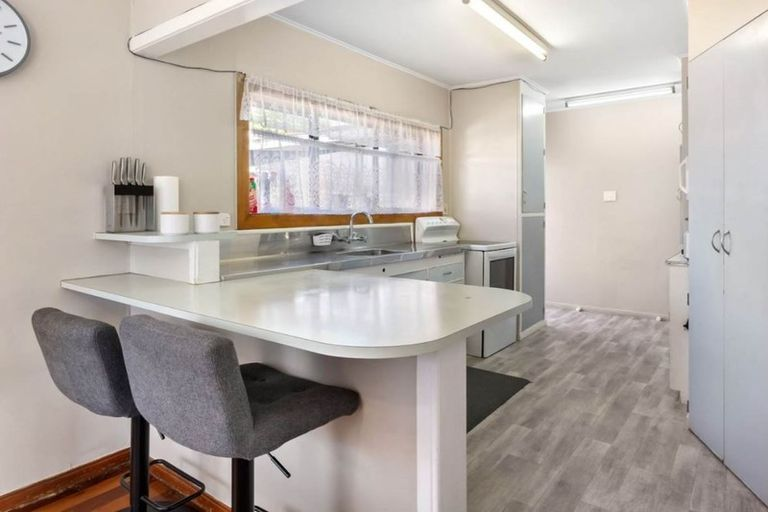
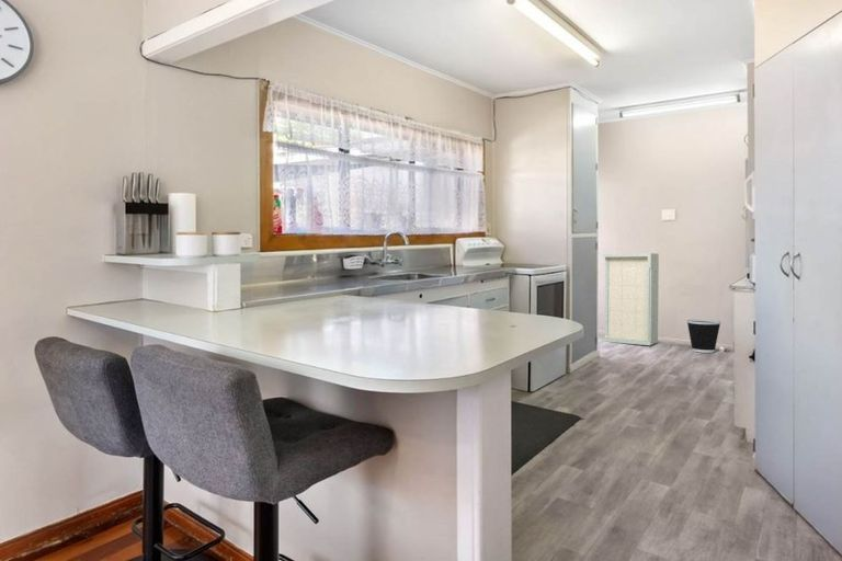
+ storage cabinet [601,252,660,346]
+ wastebasket [685,319,722,354]
